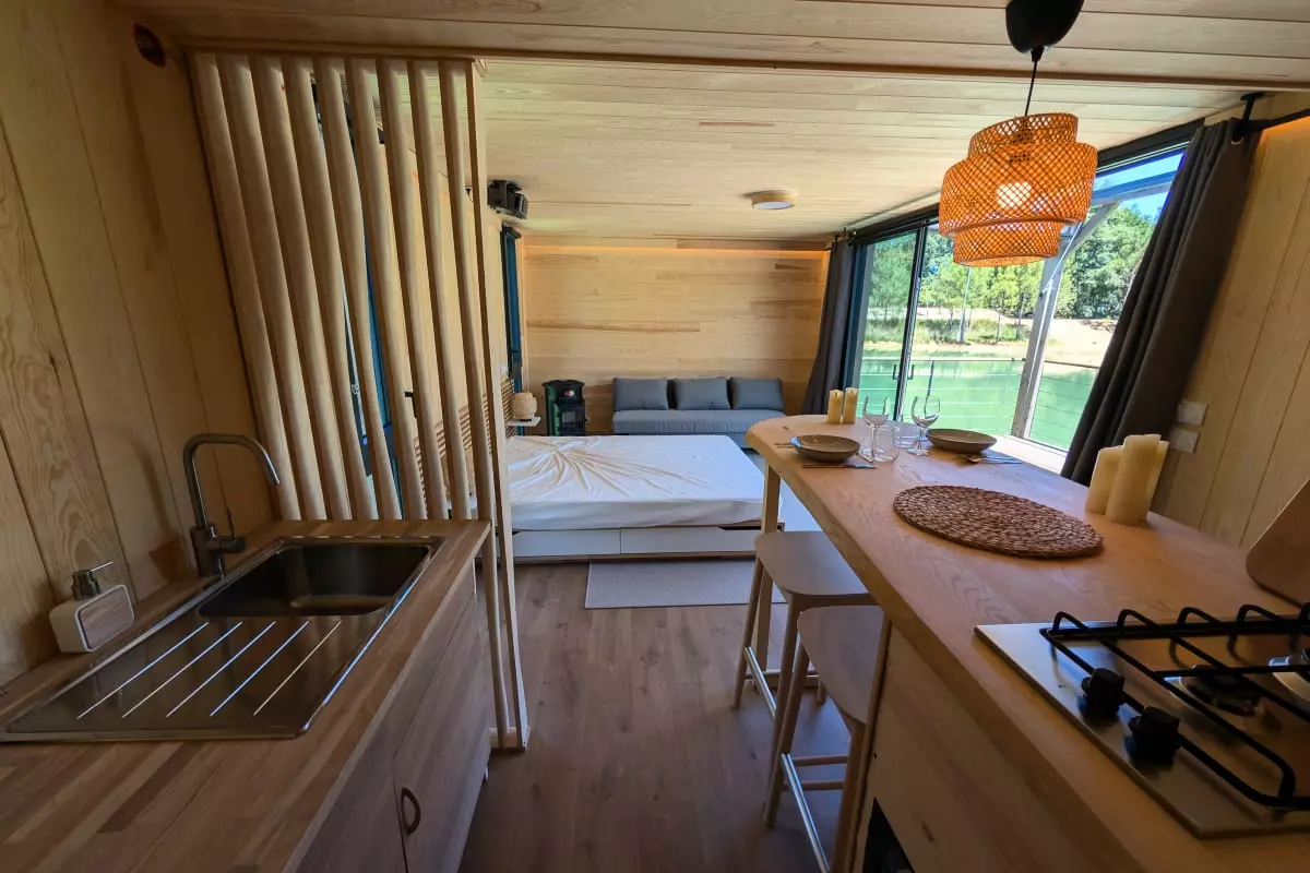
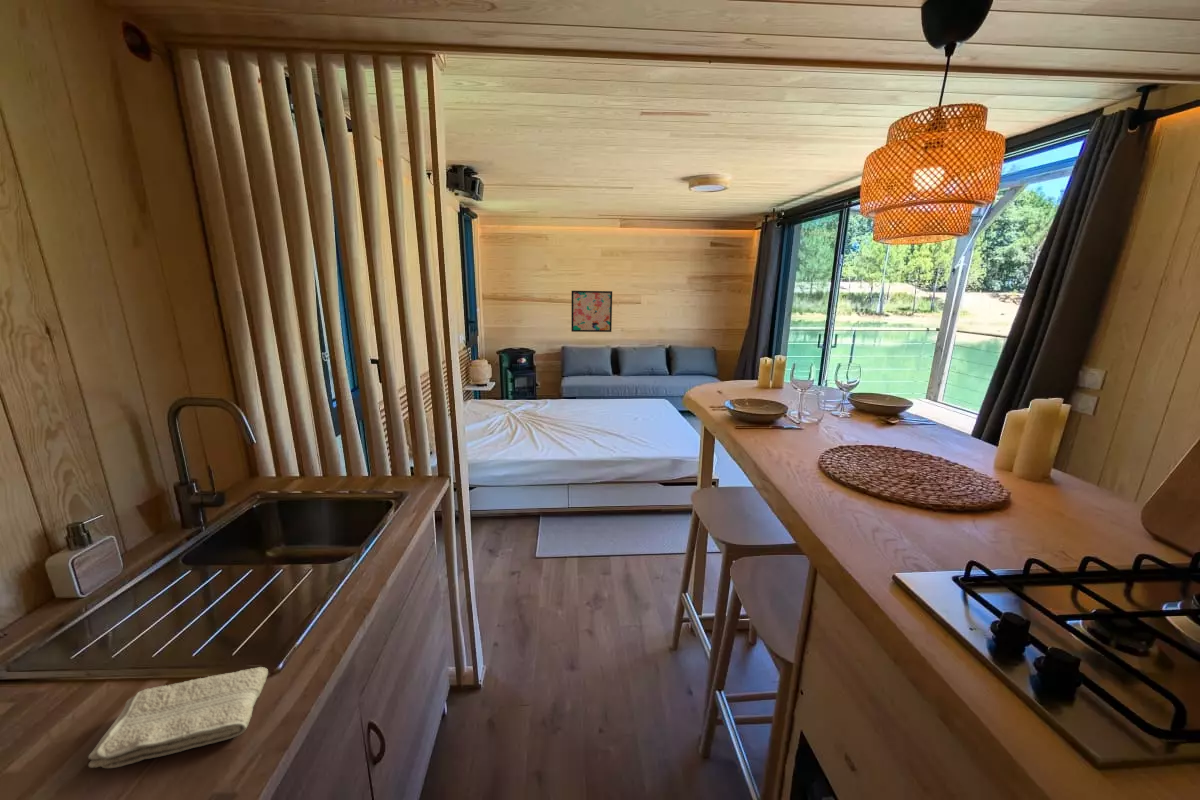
+ wall art [570,290,613,333]
+ washcloth [87,666,269,769]
